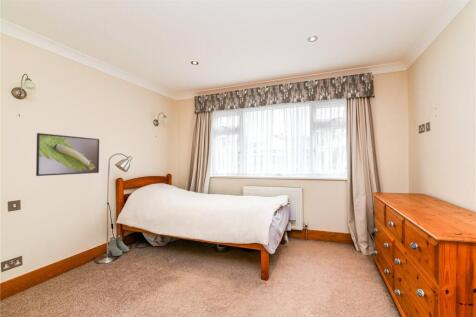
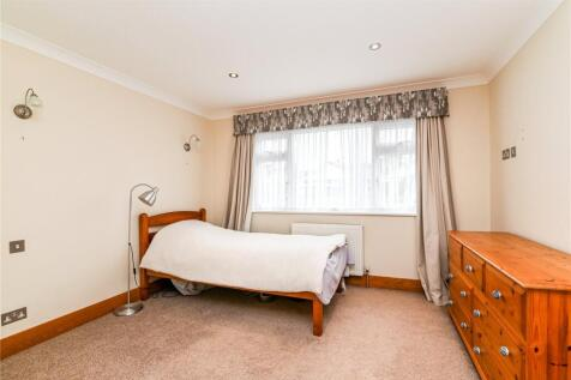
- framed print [35,132,100,177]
- boots [107,234,130,257]
